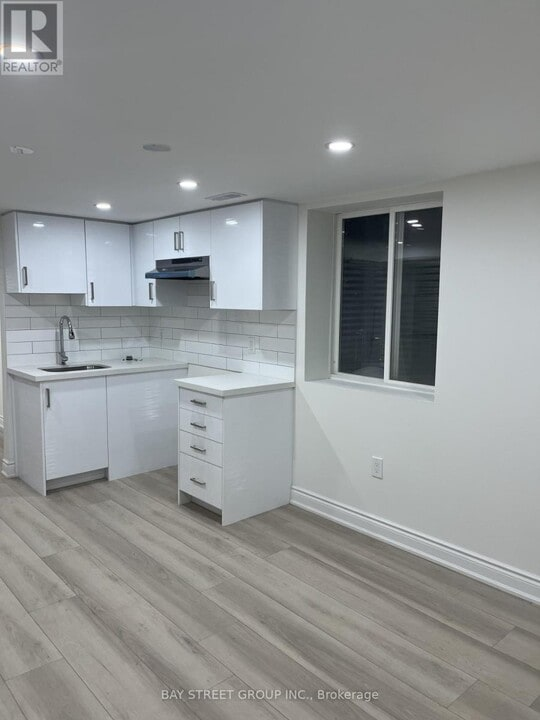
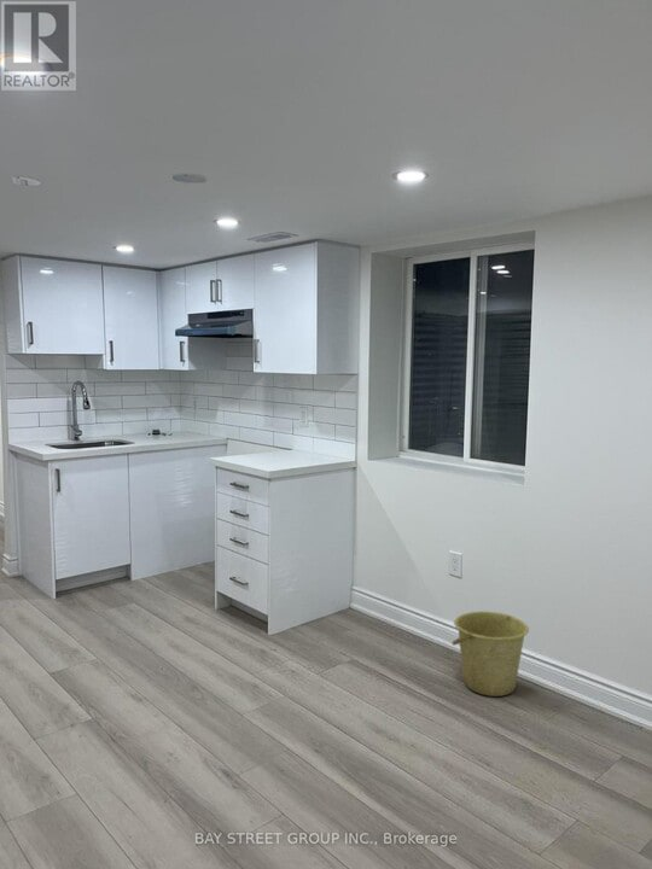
+ bucket [452,611,530,698]
